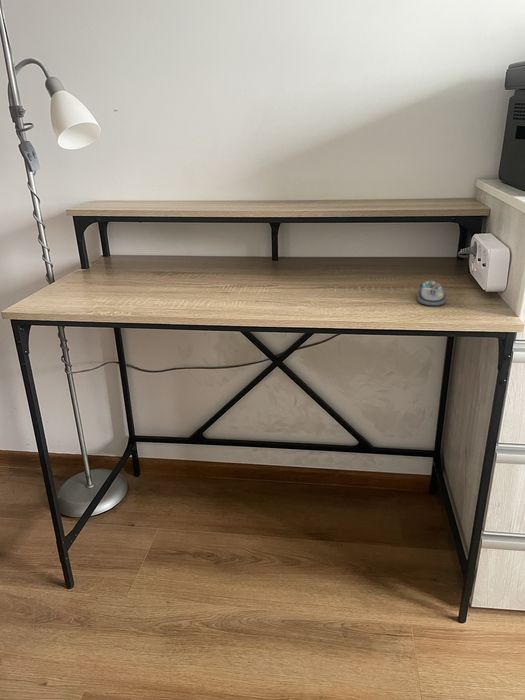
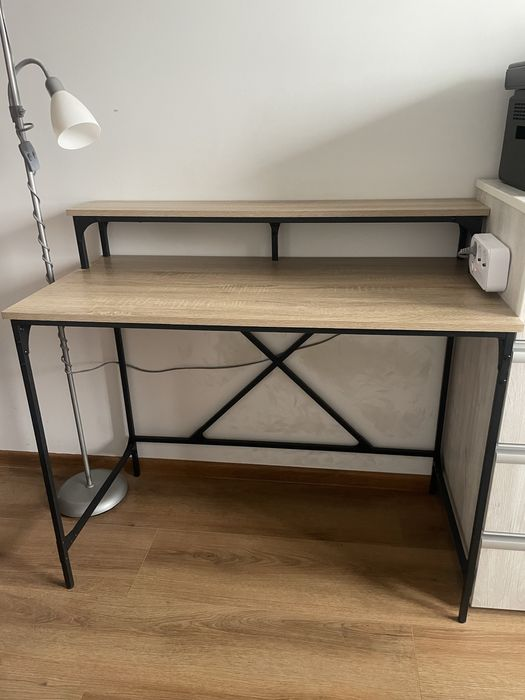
- computer mouse [416,280,446,307]
